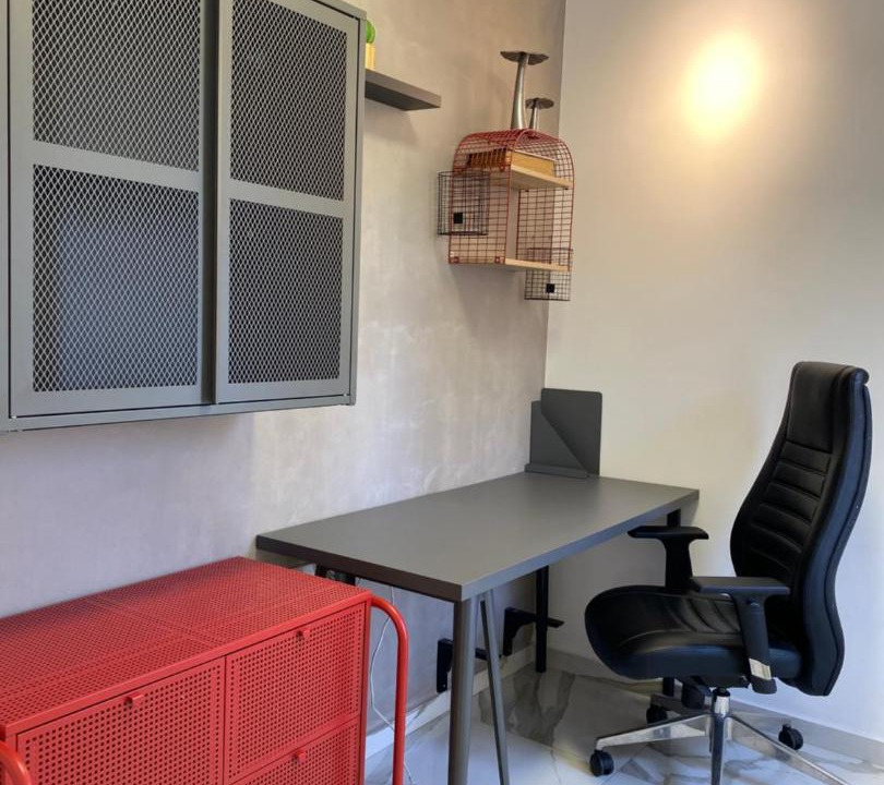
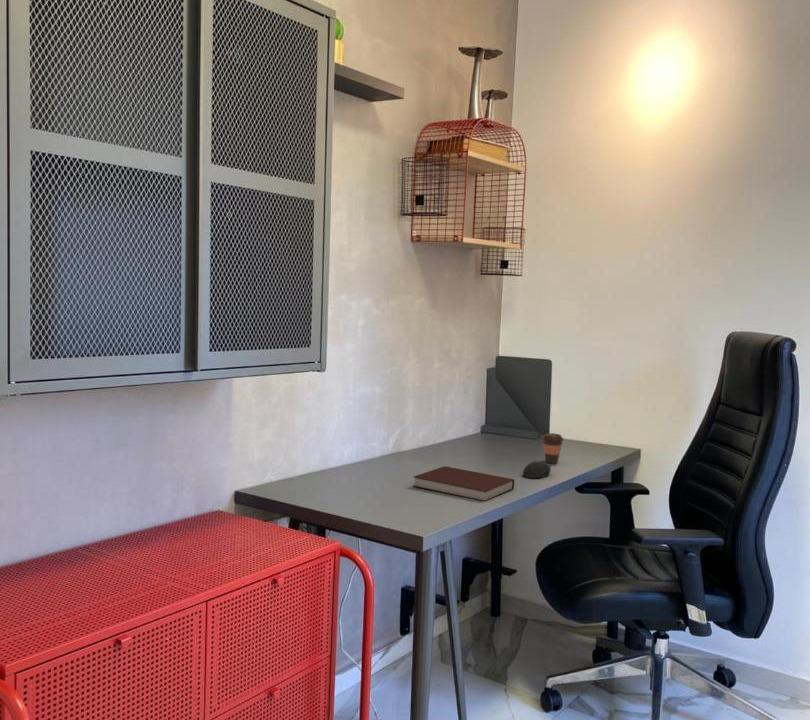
+ coffee cup [541,432,565,464]
+ computer mouse [522,461,552,479]
+ notebook [412,465,515,503]
